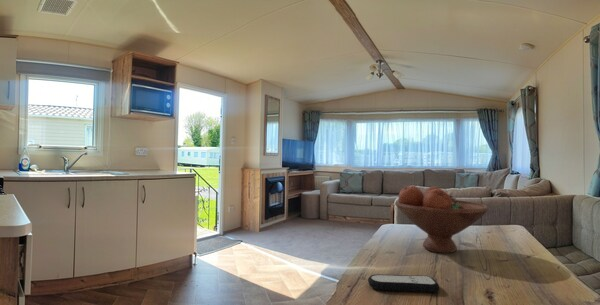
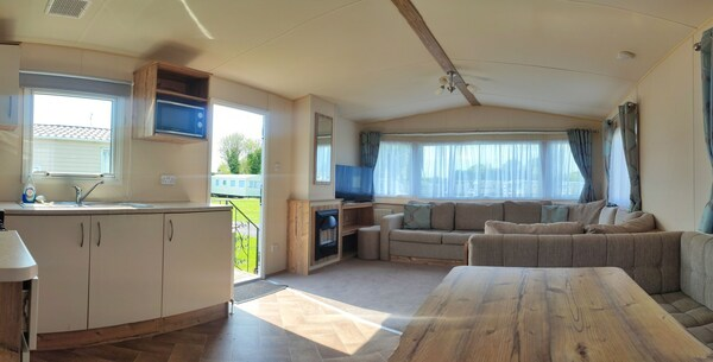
- fruit bowl [394,185,490,254]
- remote control [367,273,440,294]
